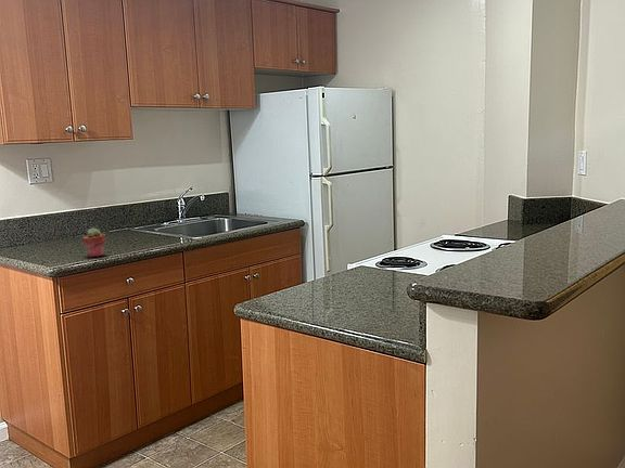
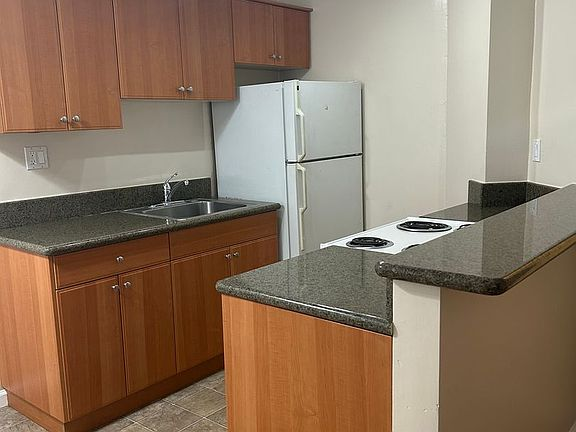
- potted succulent [81,226,106,258]
